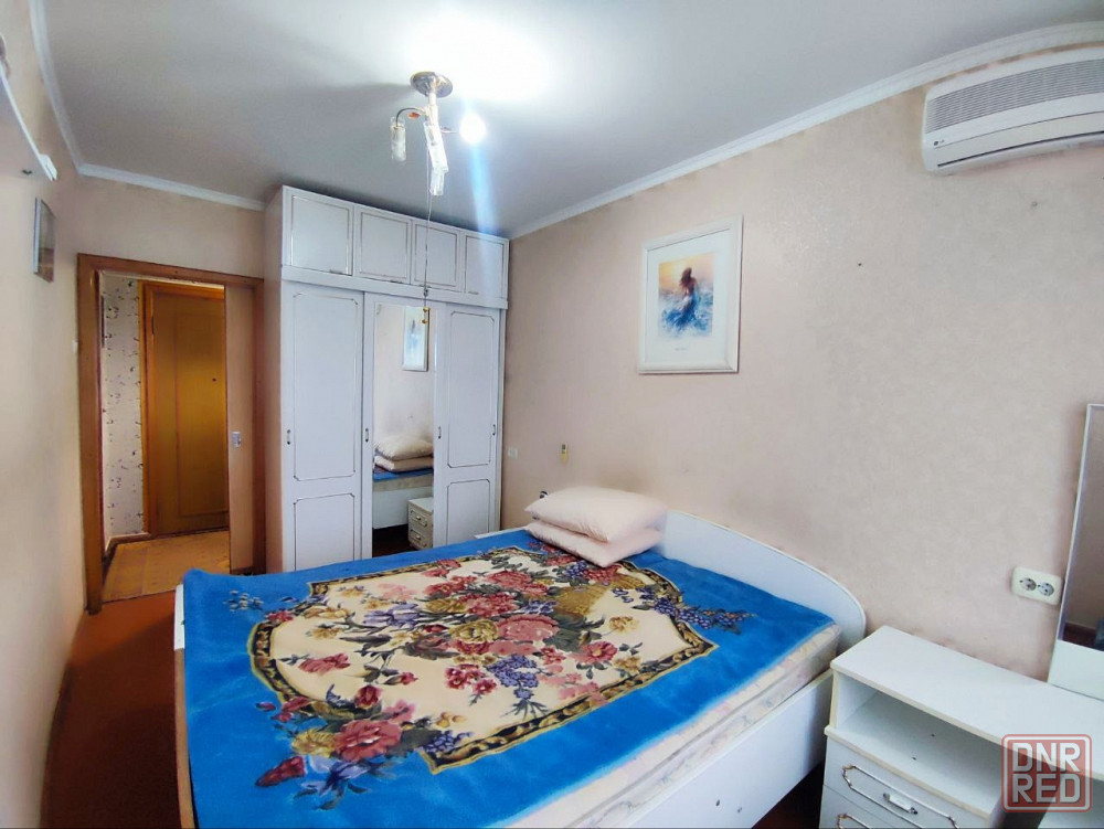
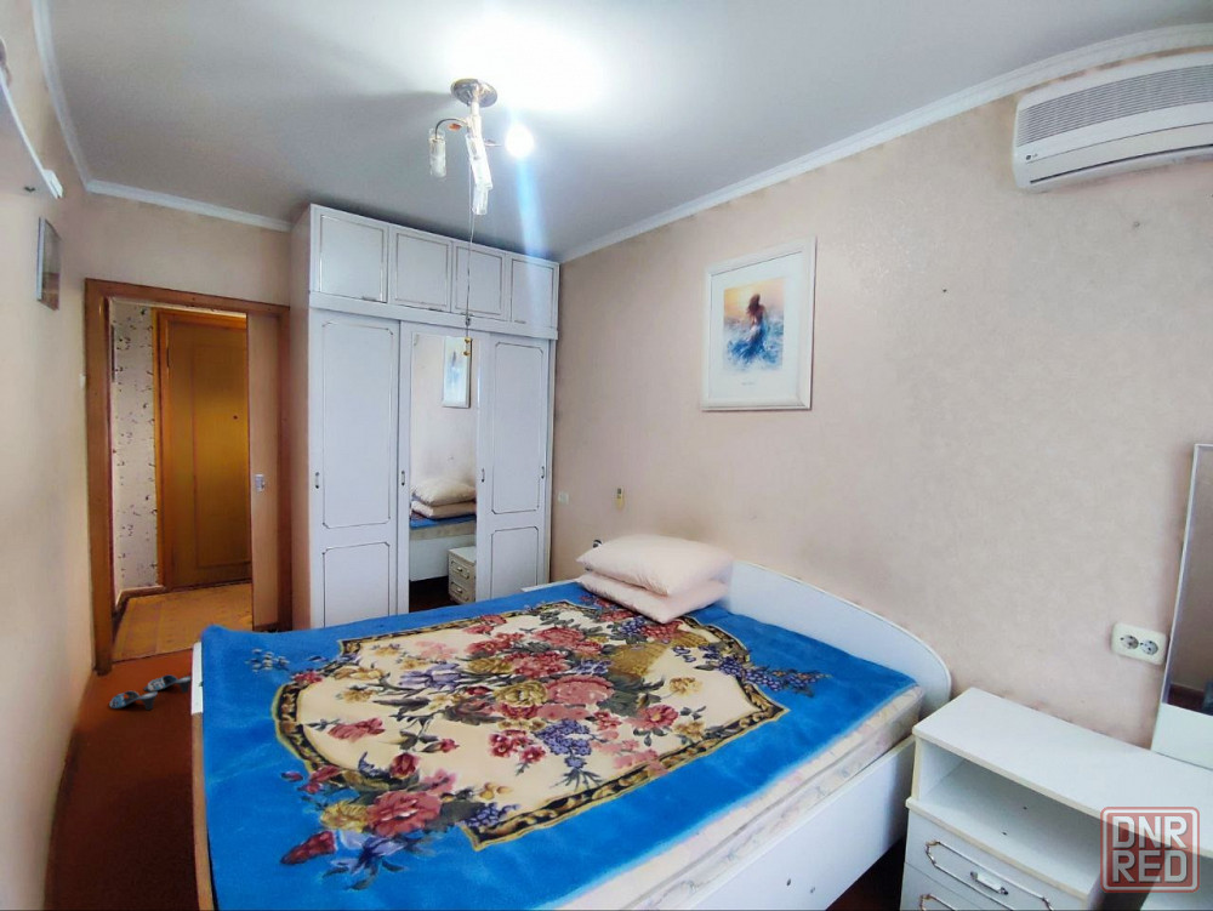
+ slippers [108,673,192,711]
